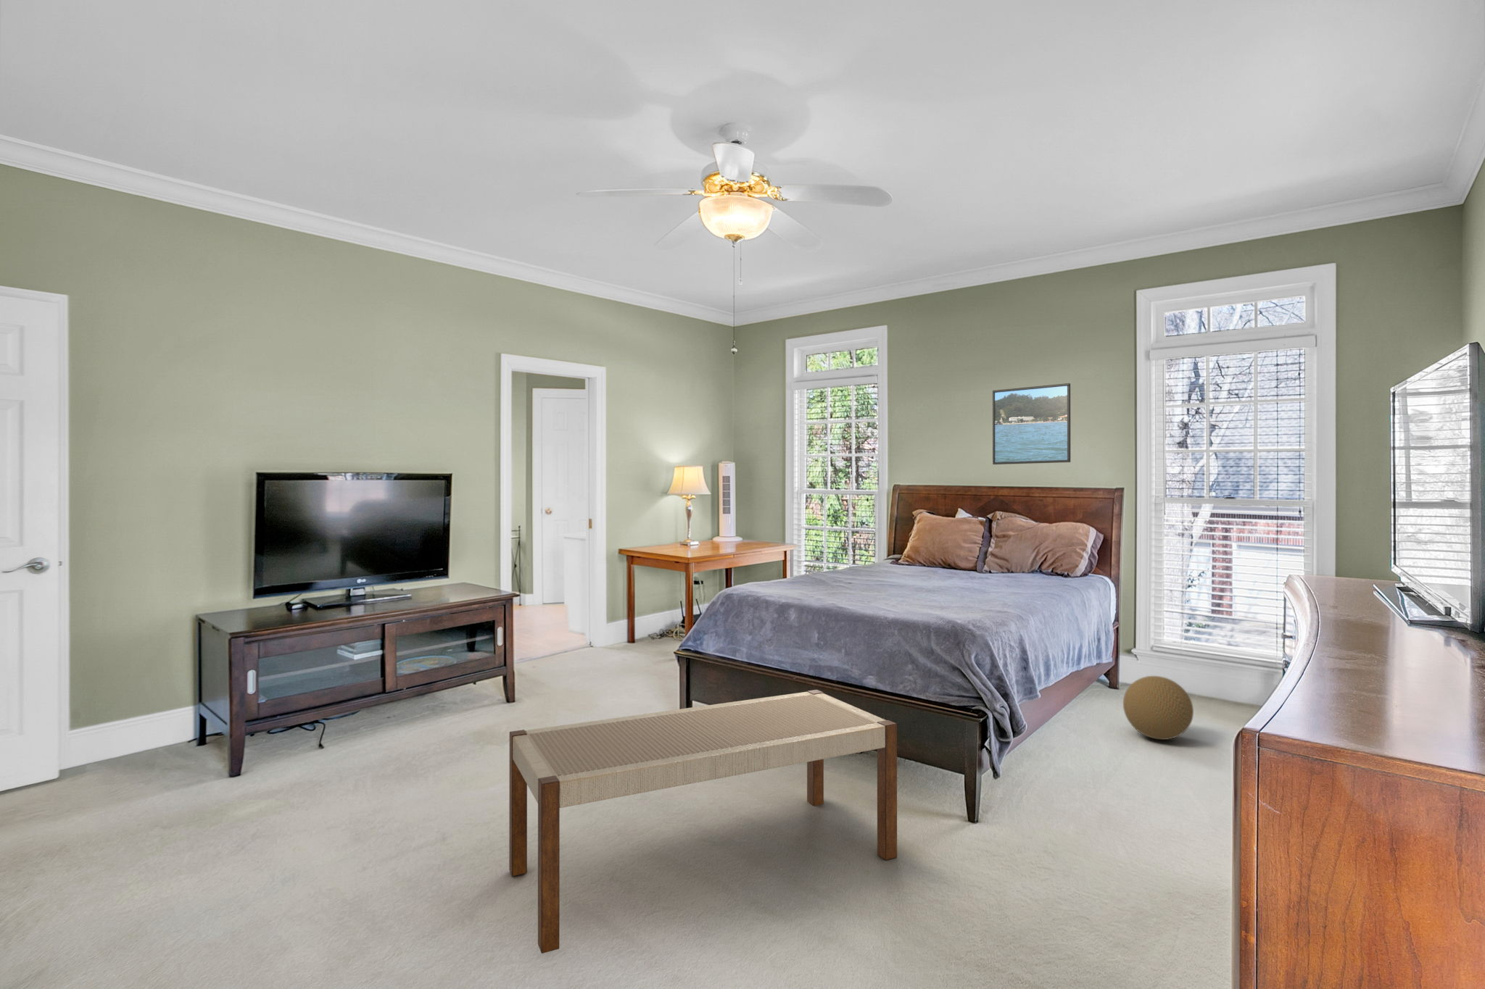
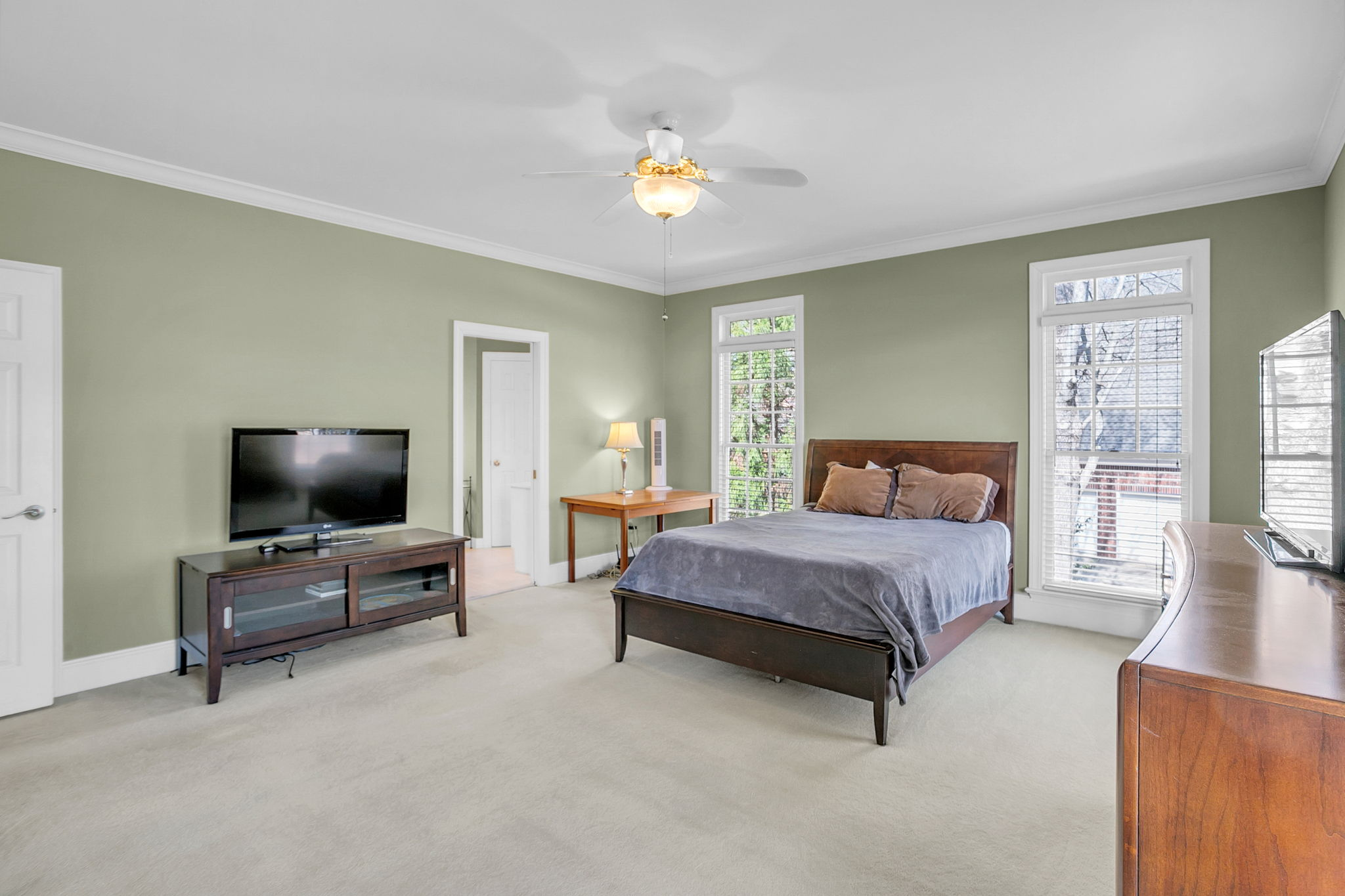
- bench [508,689,898,954]
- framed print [991,383,1071,465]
- decorative ball [1123,676,1195,741]
